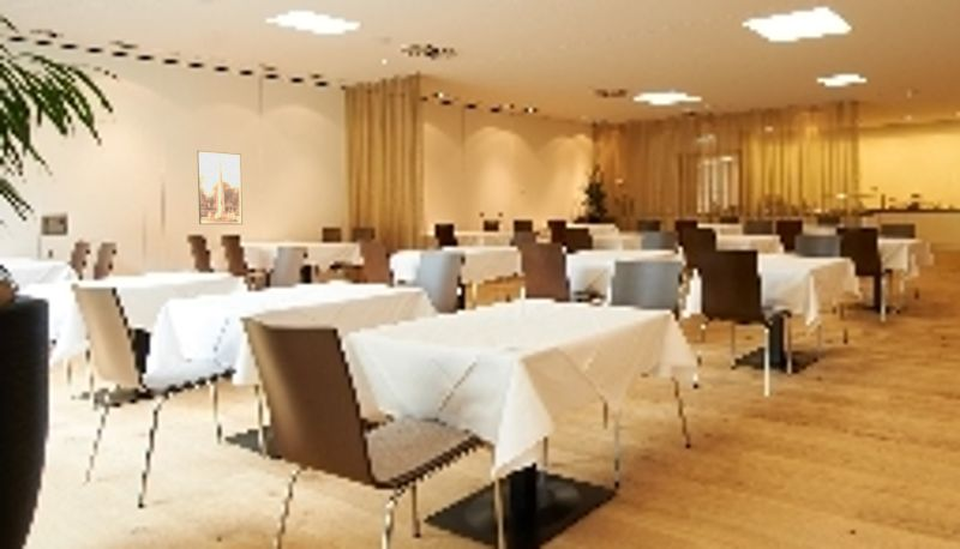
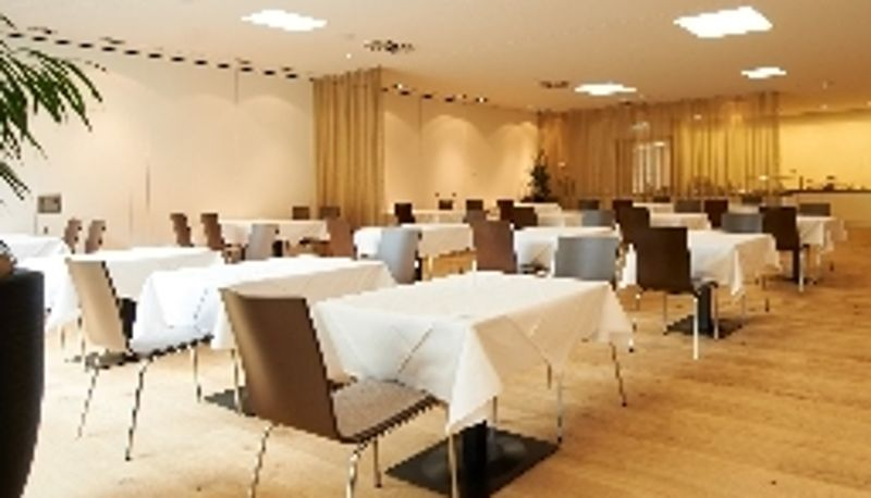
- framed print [197,150,244,225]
